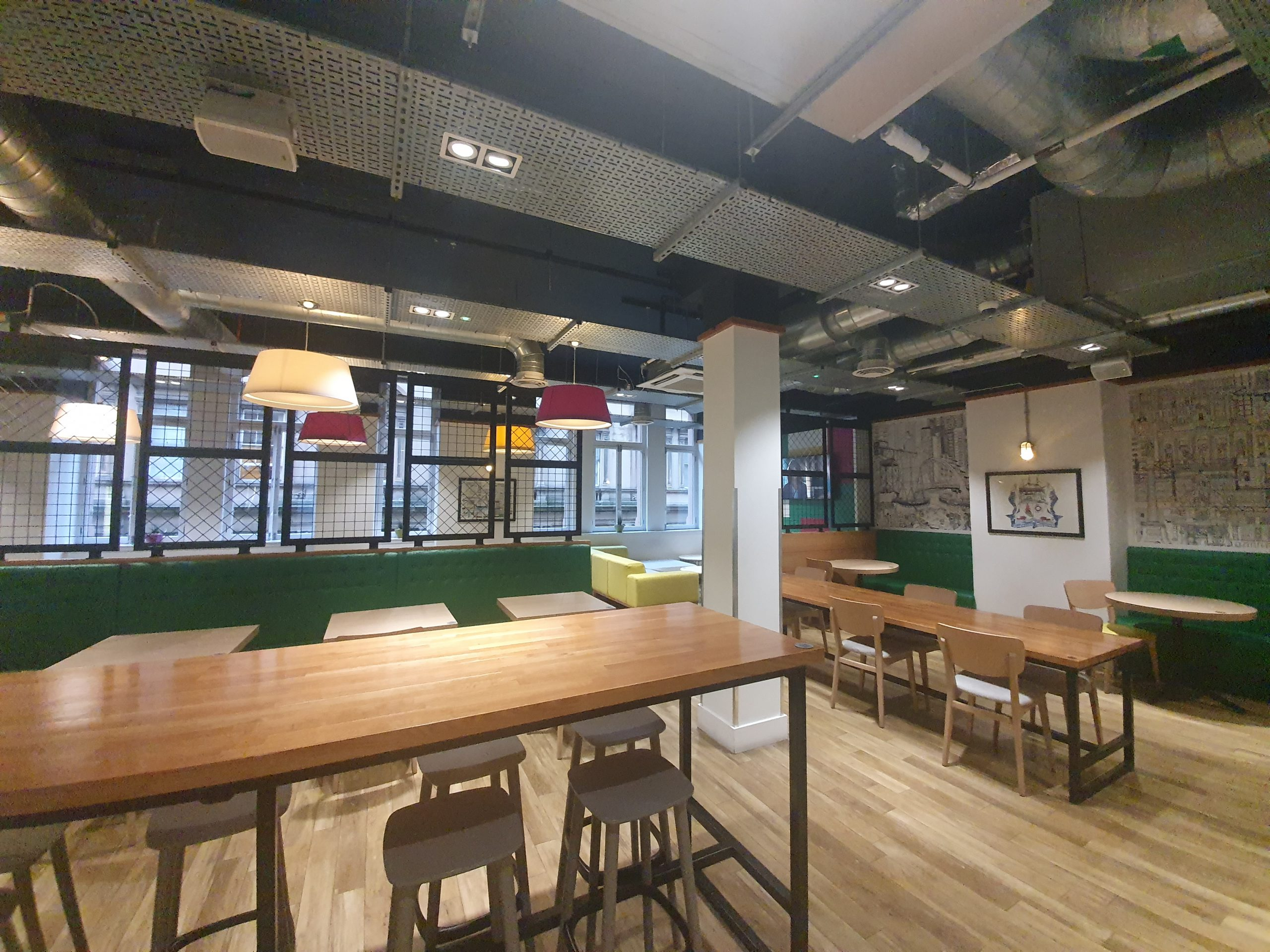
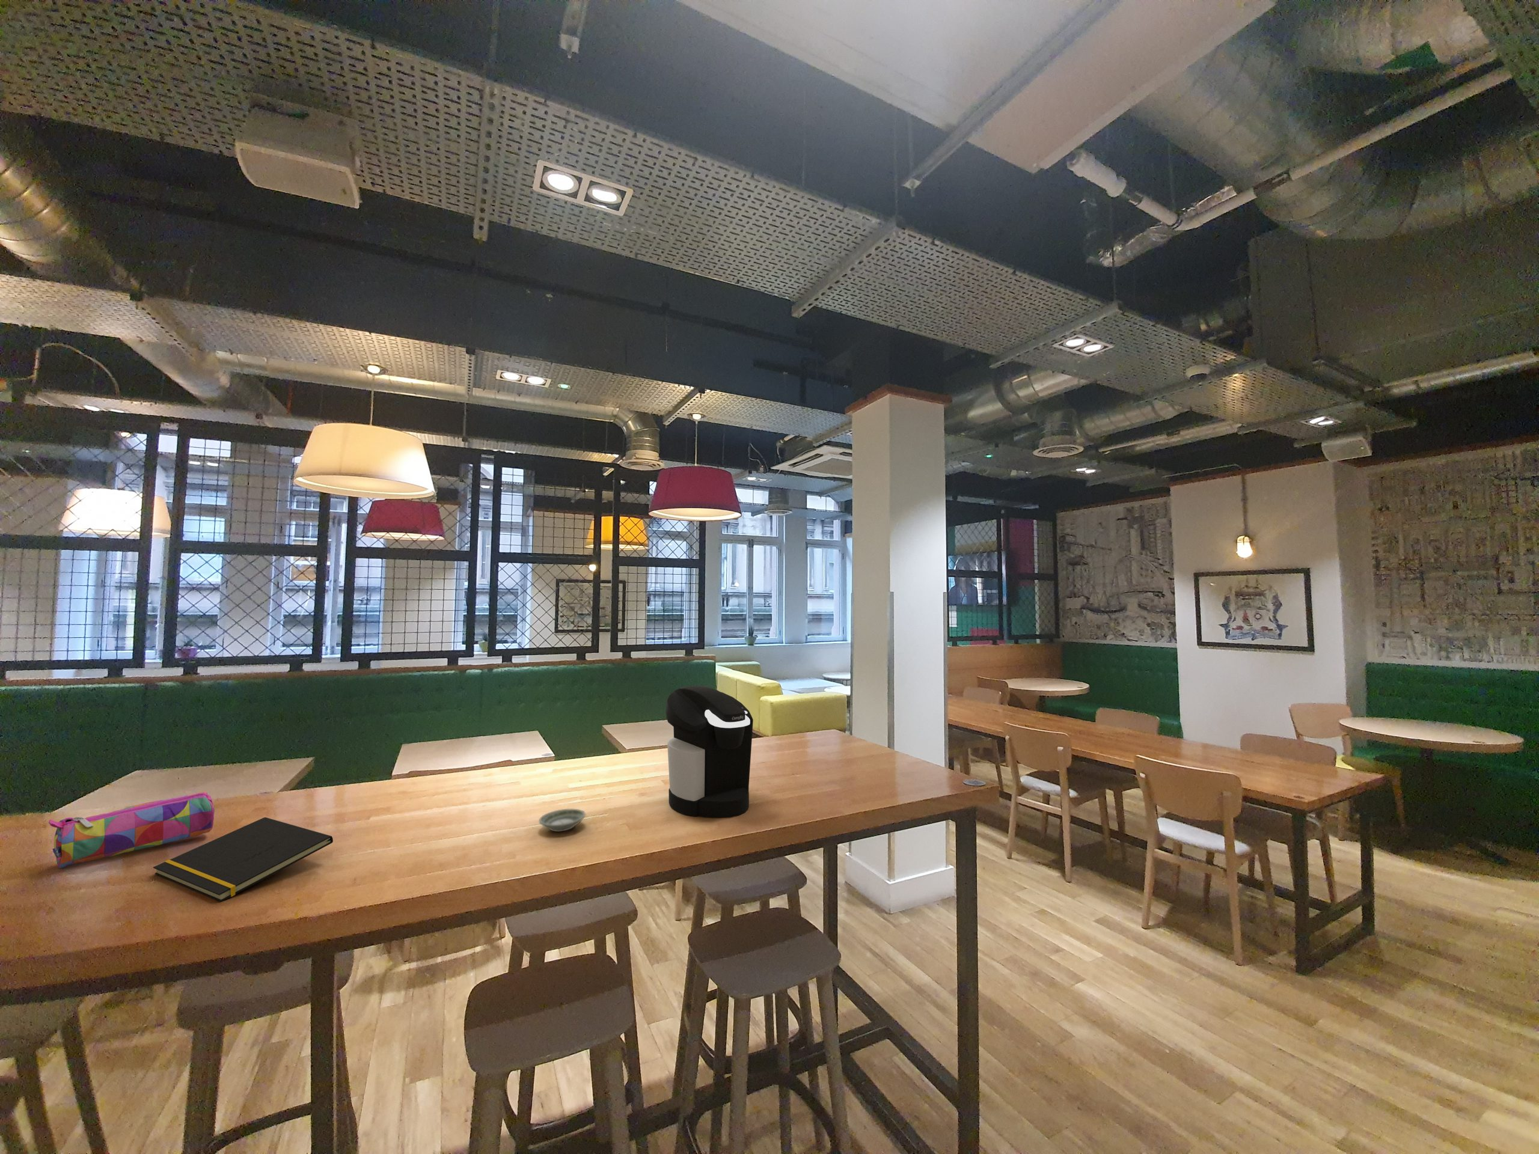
+ pencil case [48,792,216,868]
+ notepad [153,817,333,903]
+ coffee maker [665,685,754,818]
+ saucer [539,809,587,833]
